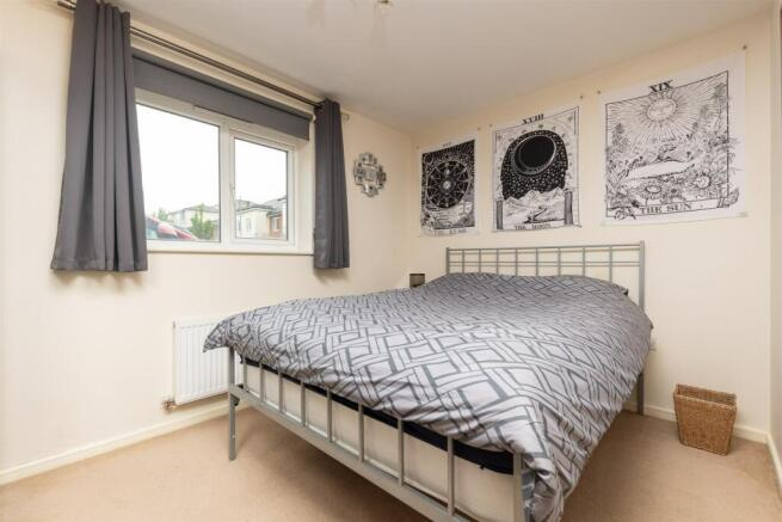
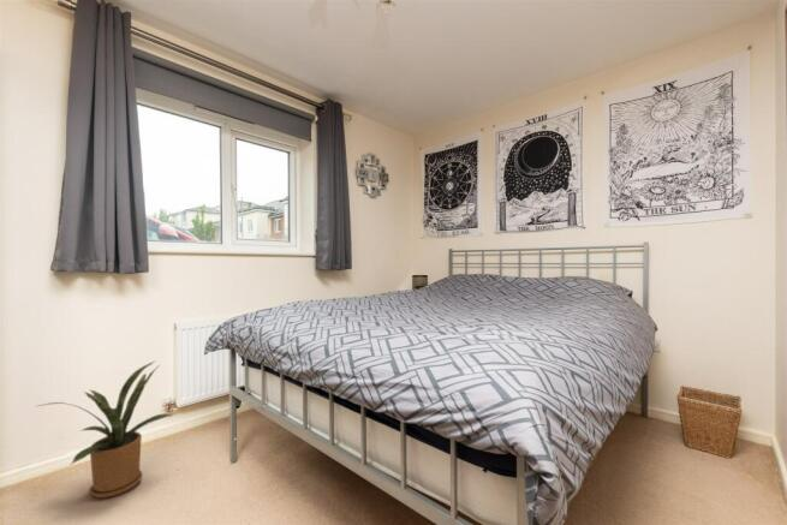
+ house plant [34,359,173,500]
